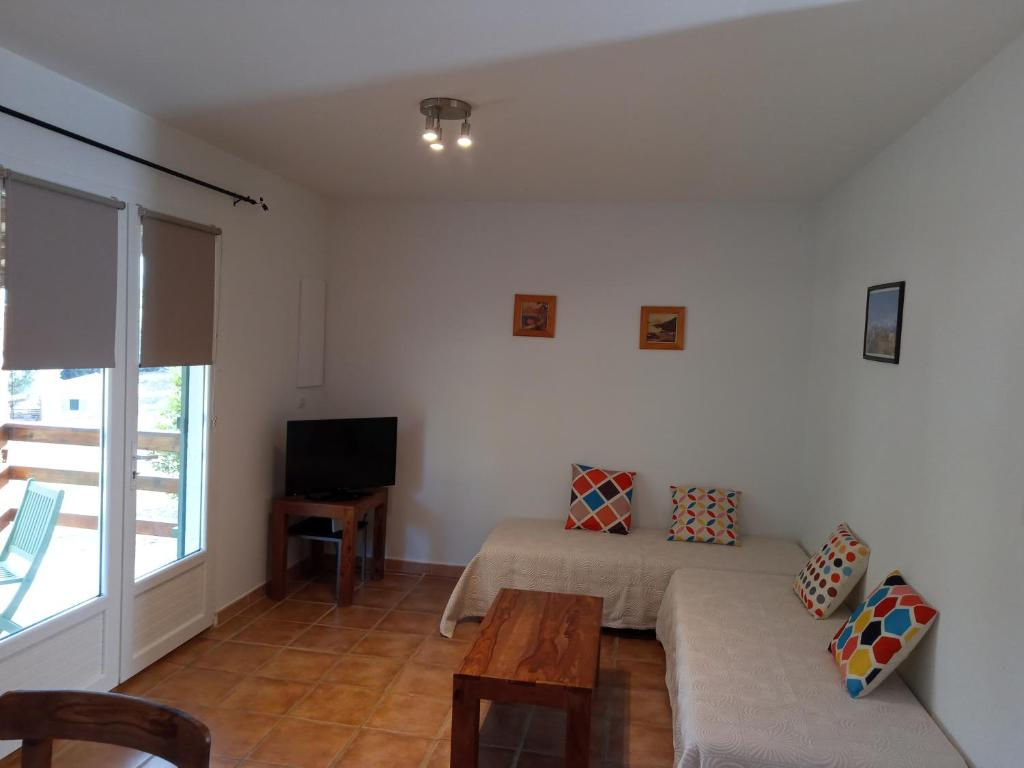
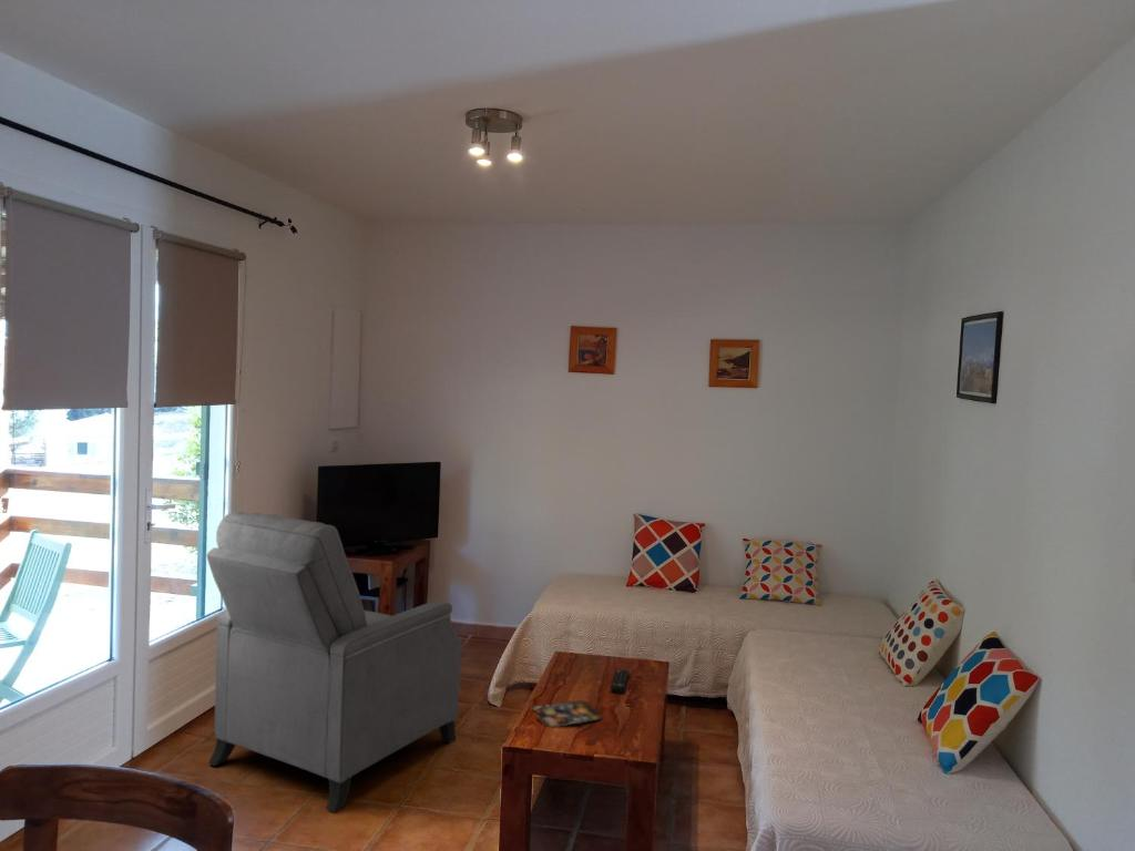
+ chair [206,511,462,813]
+ remote control [610,668,630,695]
+ magazine [531,699,602,728]
